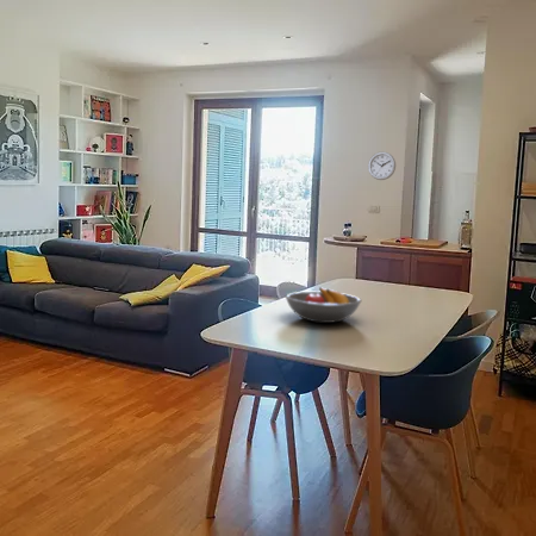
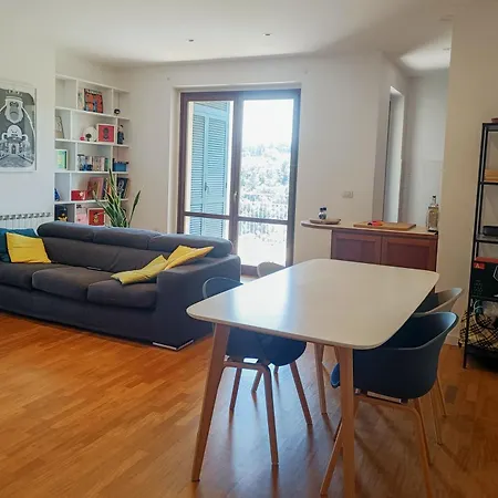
- fruit bowl [285,286,362,324]
- wall clock [367,150,397,181]
